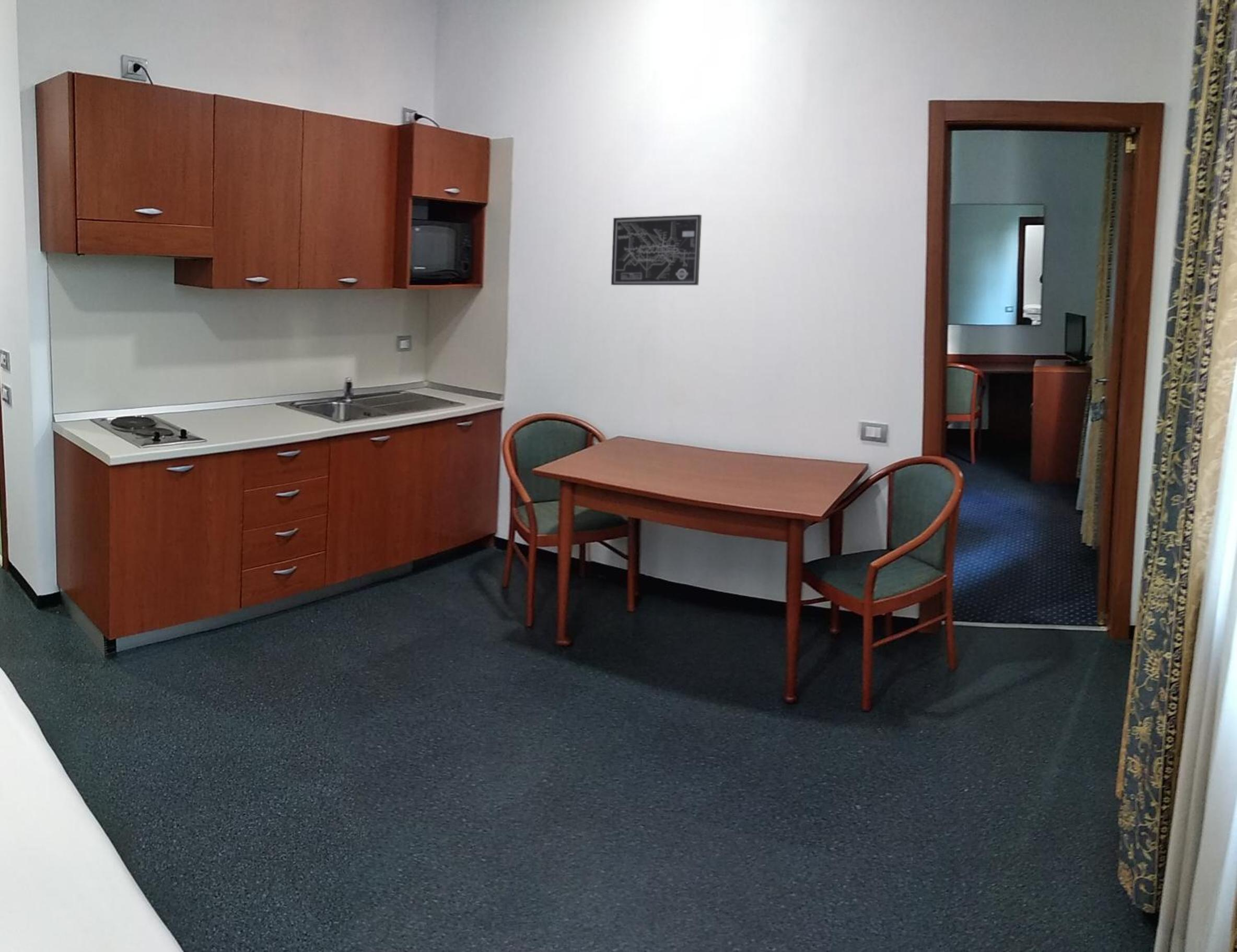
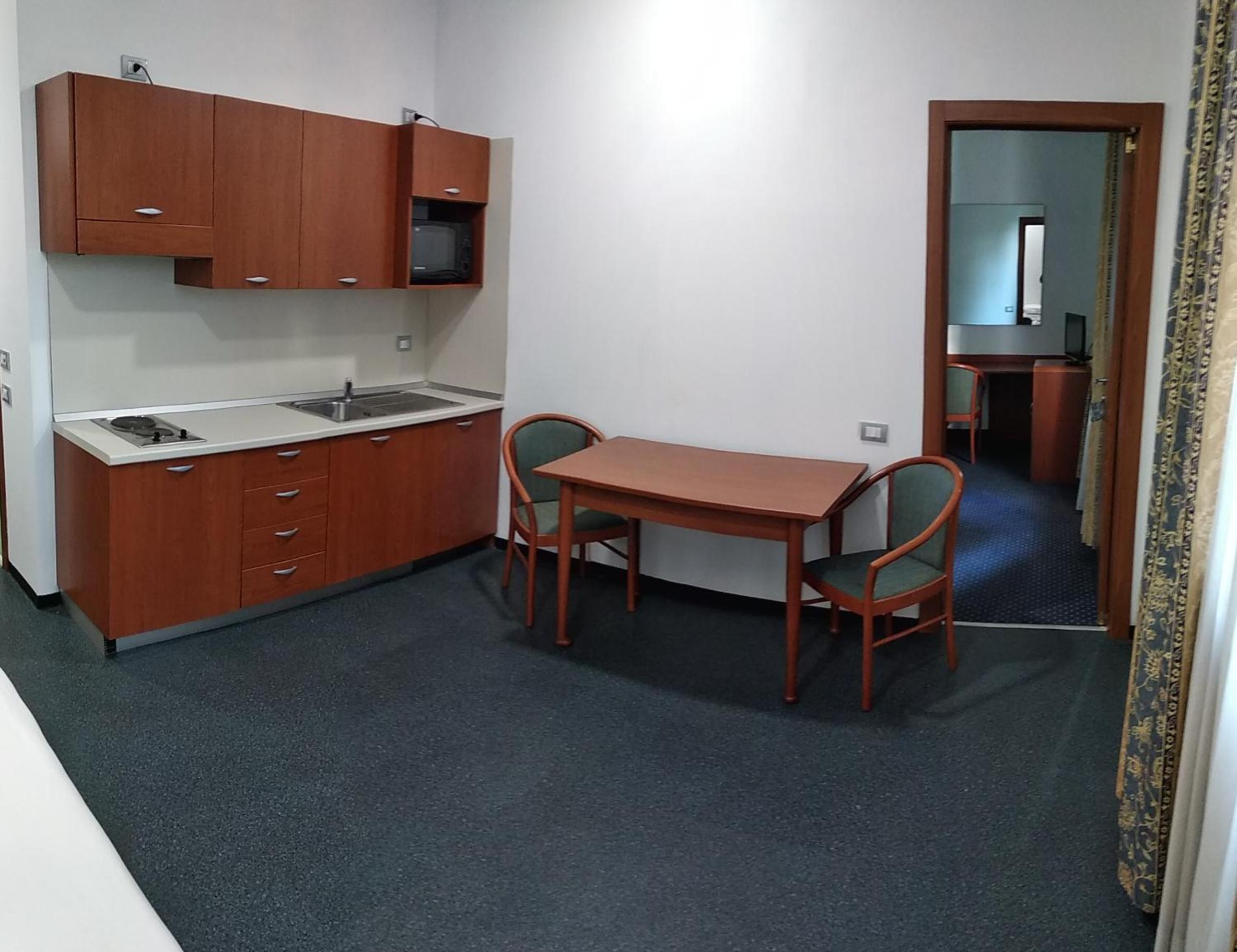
- wall art [611,214,702,286]
